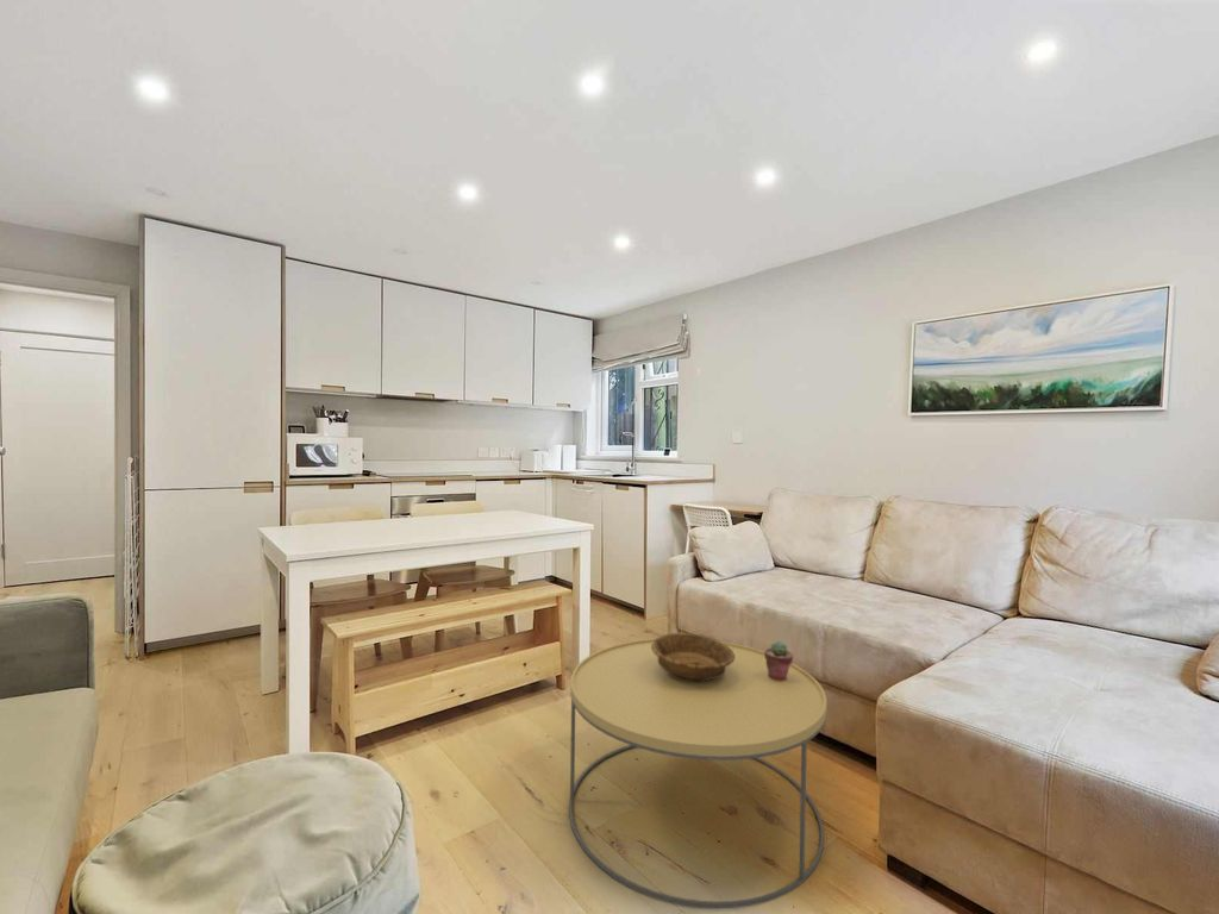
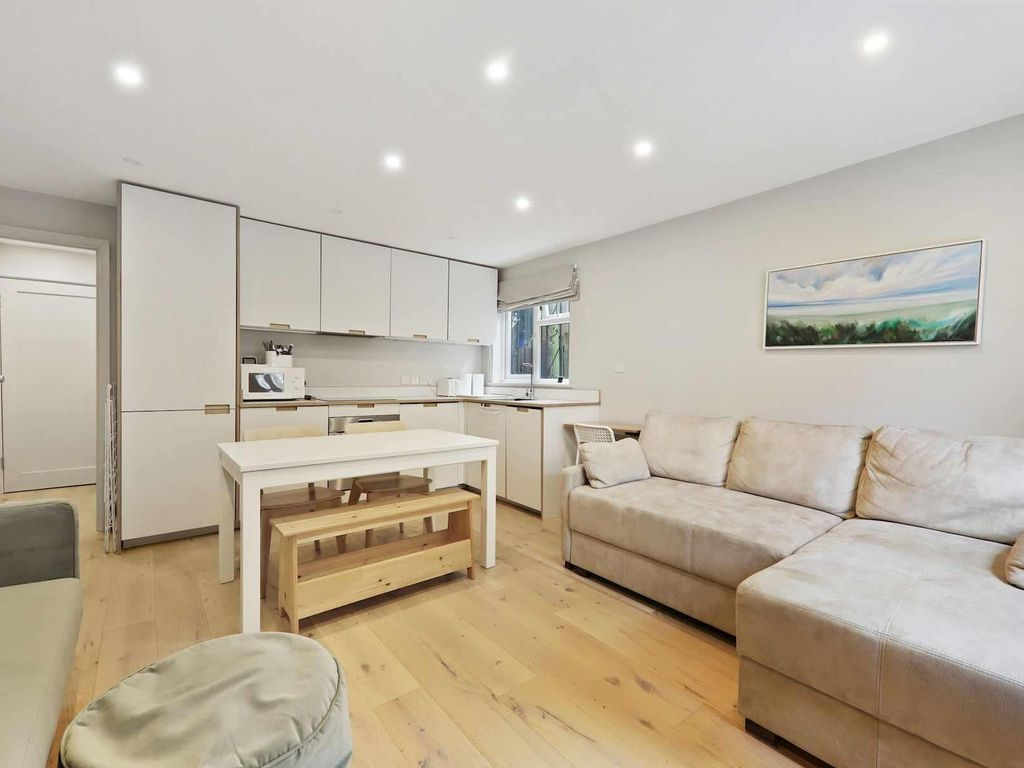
- decorative bowl [651,632,734,681]
- potted succulent [764,640,794,681]
- coffee table [568,637,827,909]
